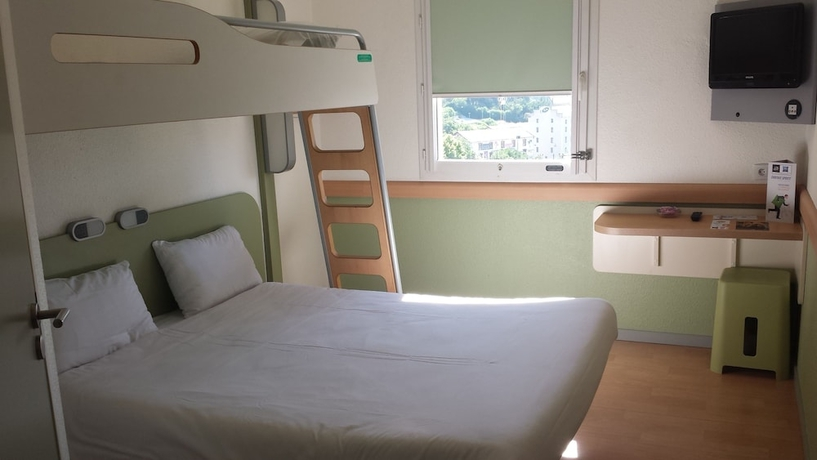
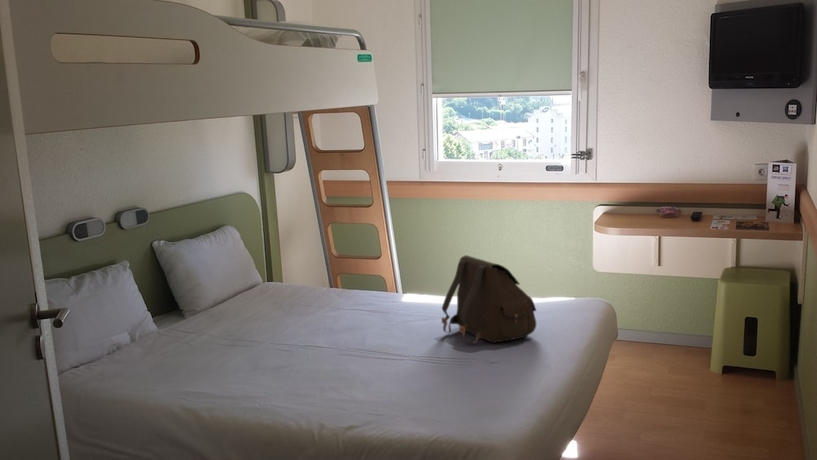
+ satchel [441,254,537,345]
